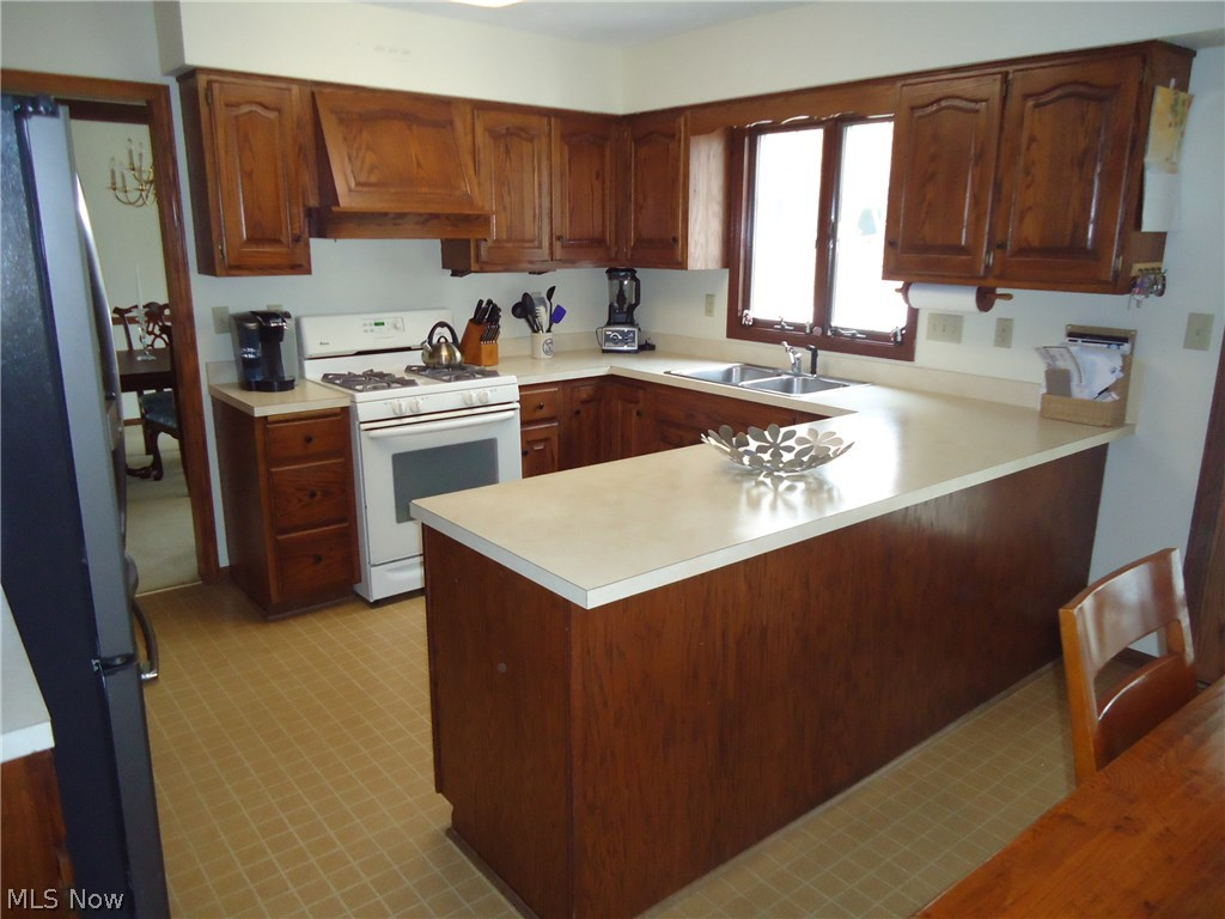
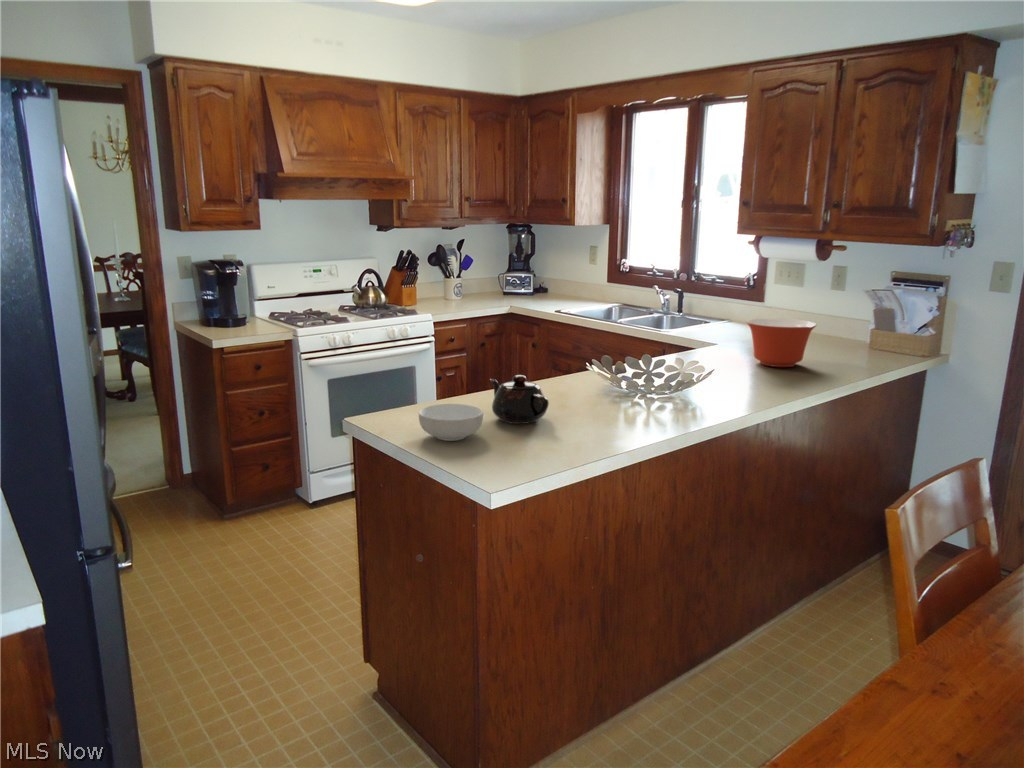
+ teapot [489,374,550,425]
+ cereal bowl [418,403,484,442]
+ mixing bowl [745,318,818,368]
